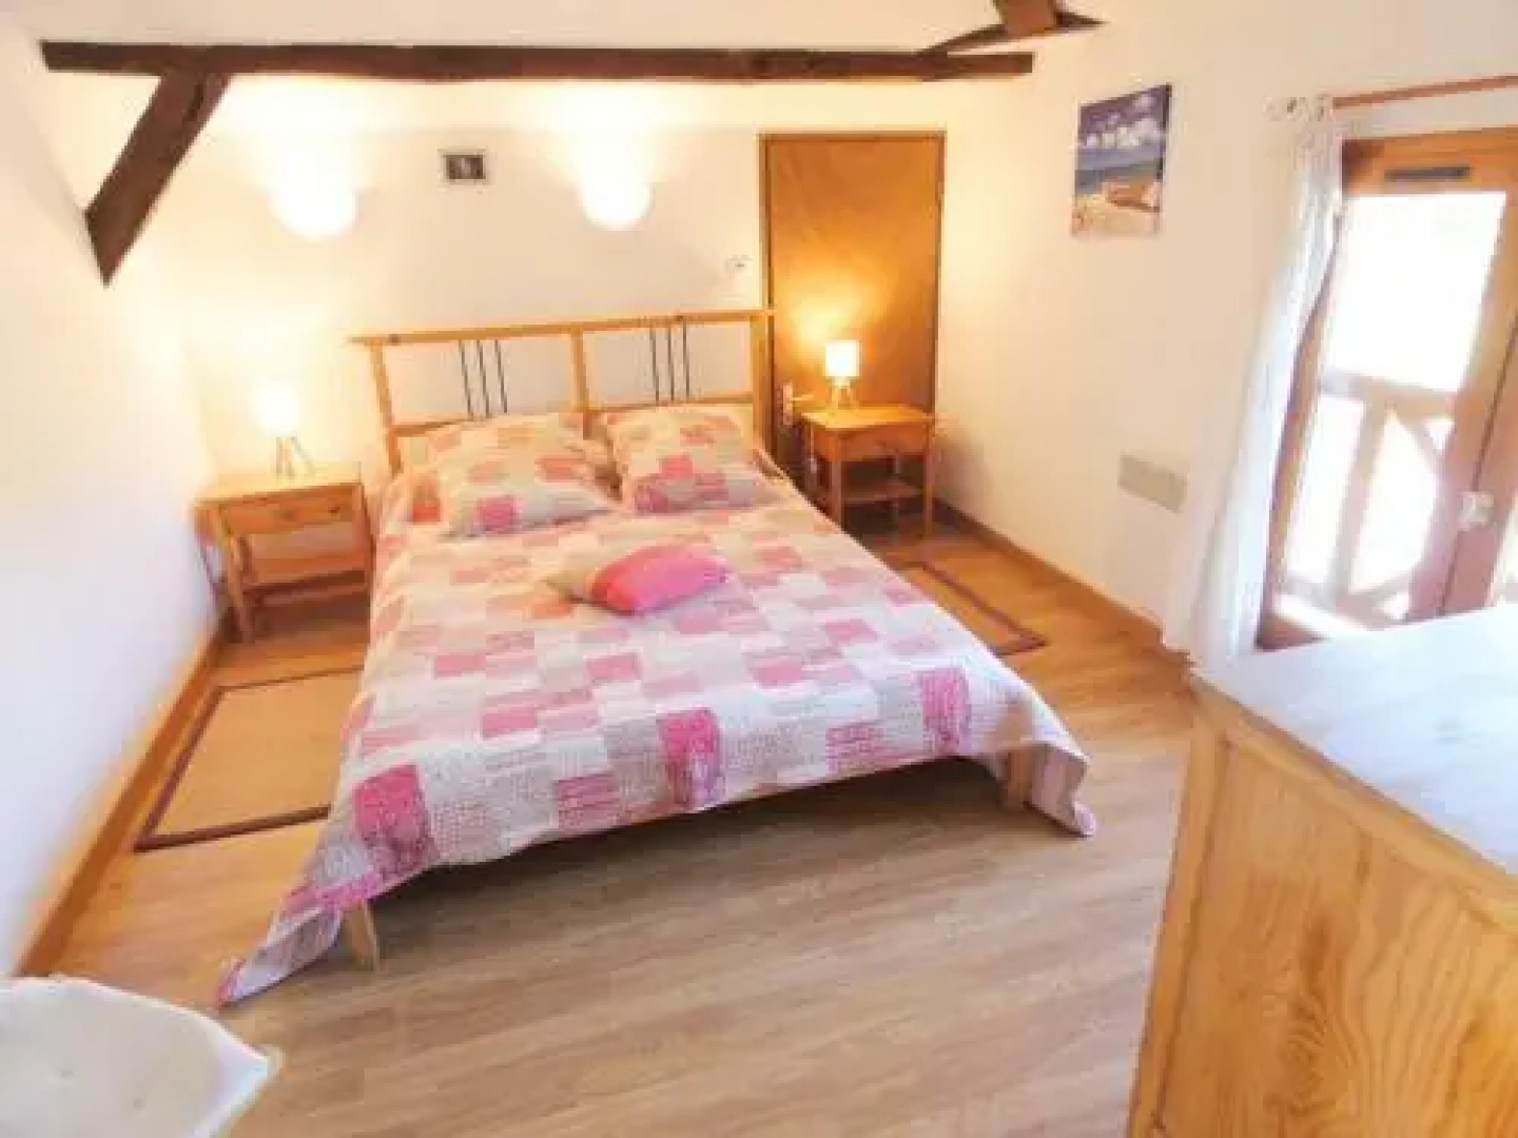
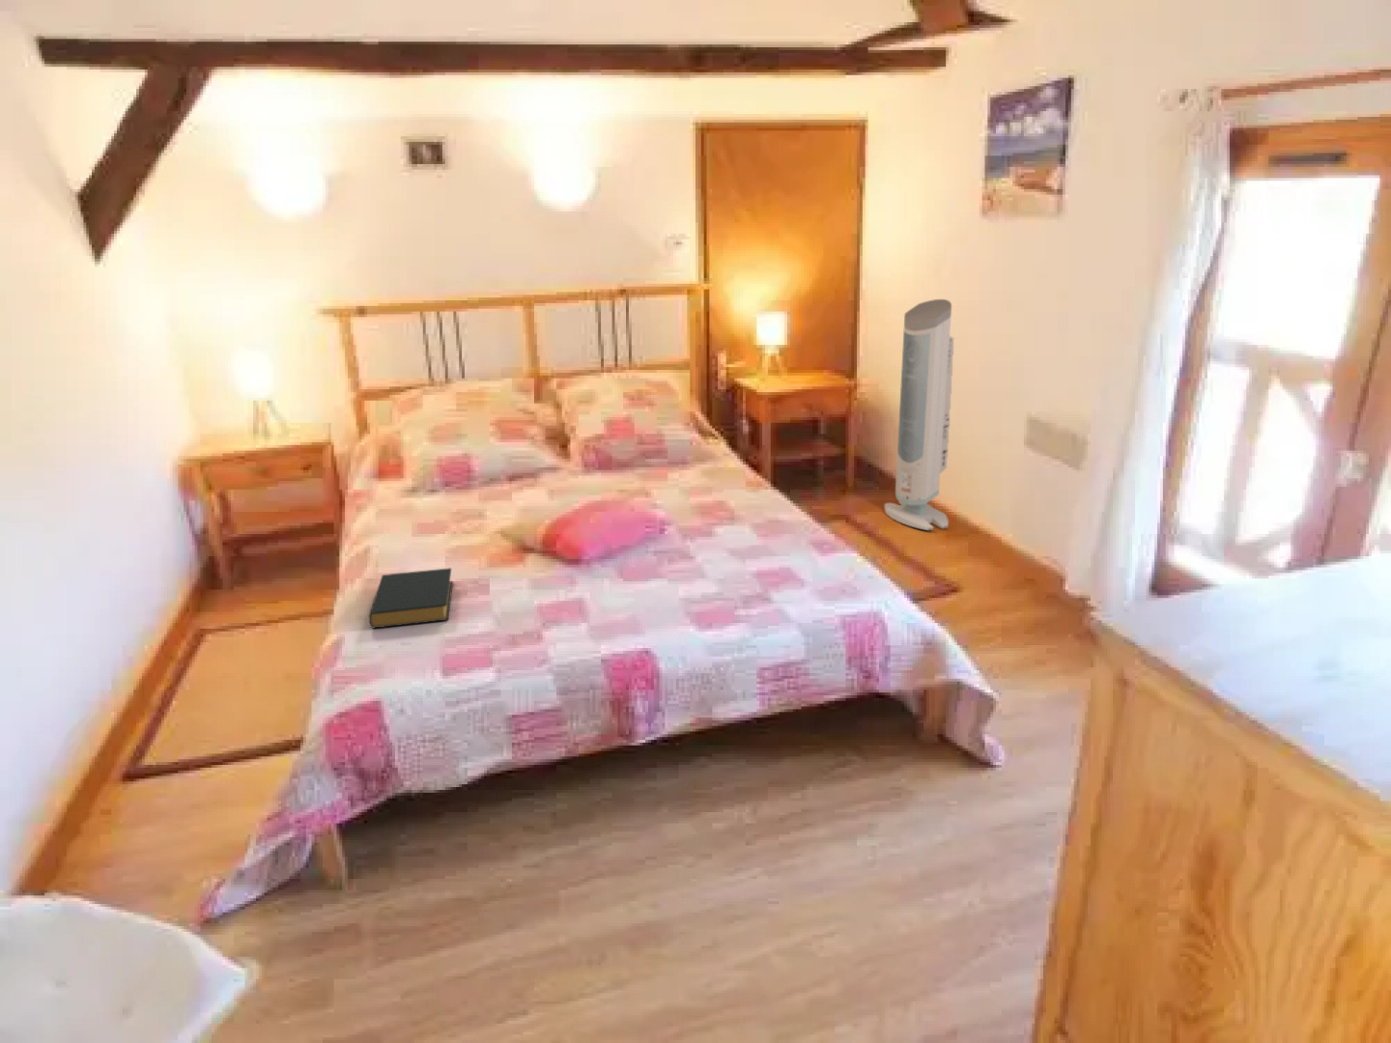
+ air purifier [884,298,955,531]
+ hardback book [368,566,455,629]
